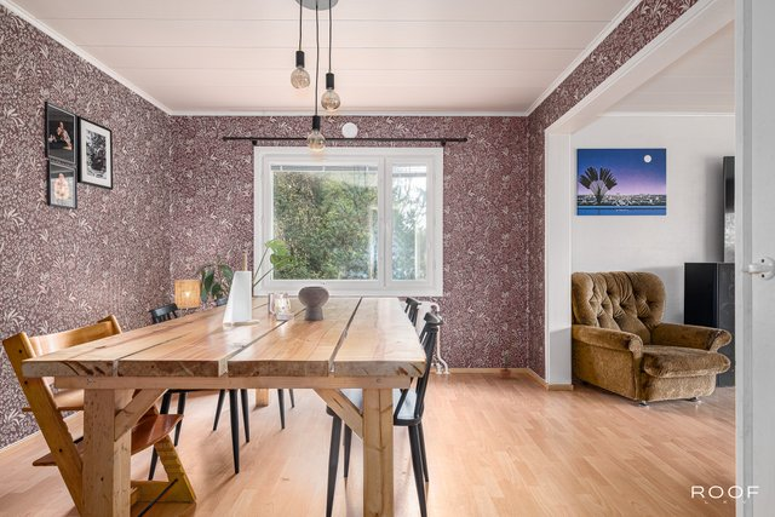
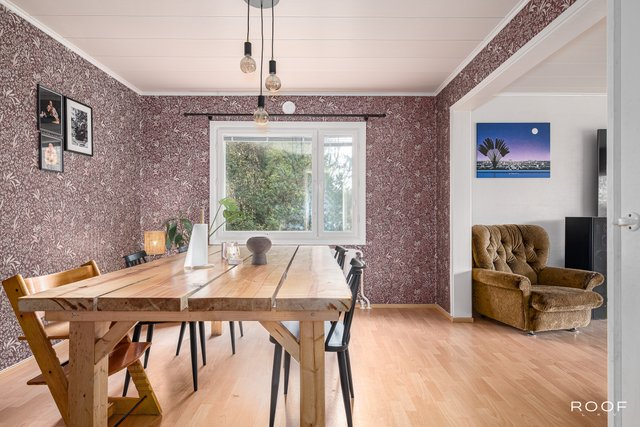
- potted plant [495,337,519,380]
